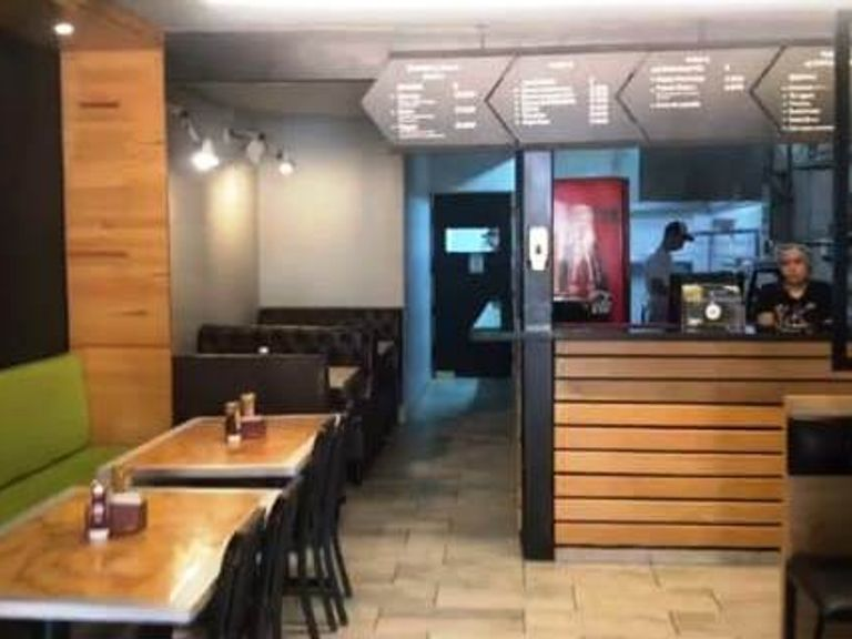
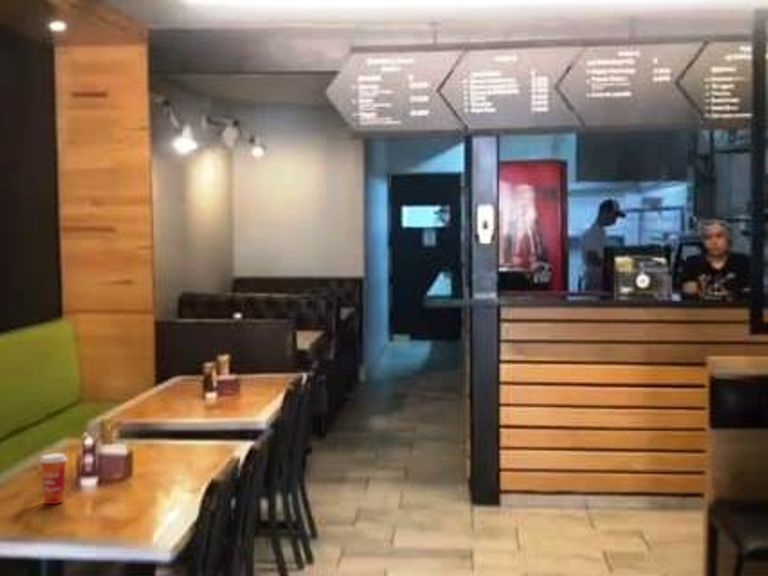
+ paper cup [39,452,68,505]
